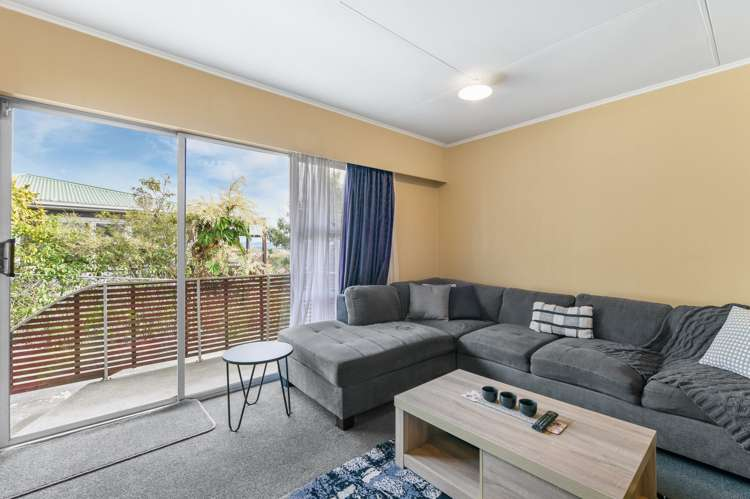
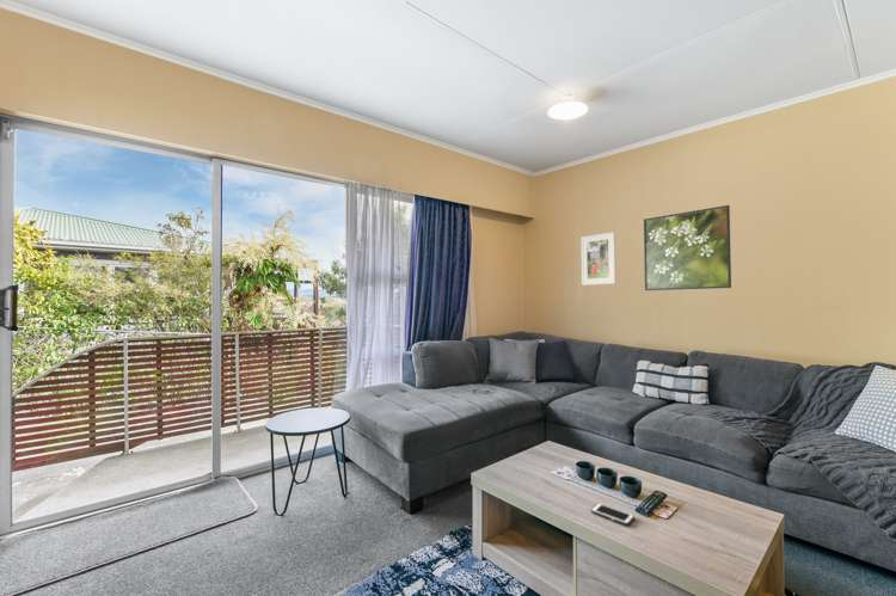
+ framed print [579,231,616,287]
+ cell phone [590,502,636,527]
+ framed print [643,204,732,291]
